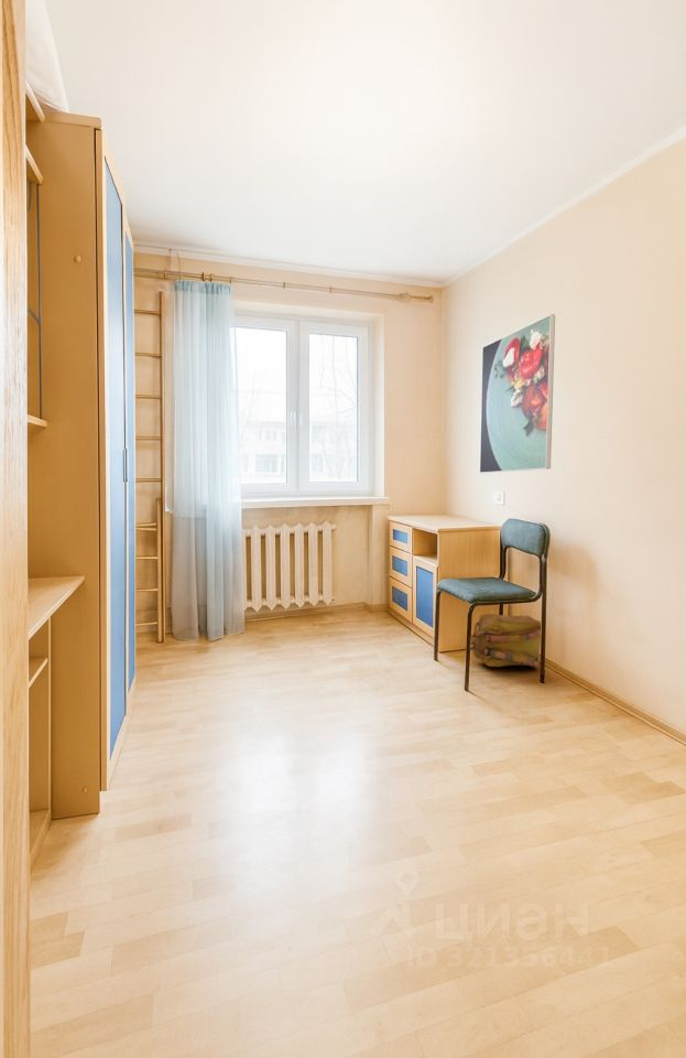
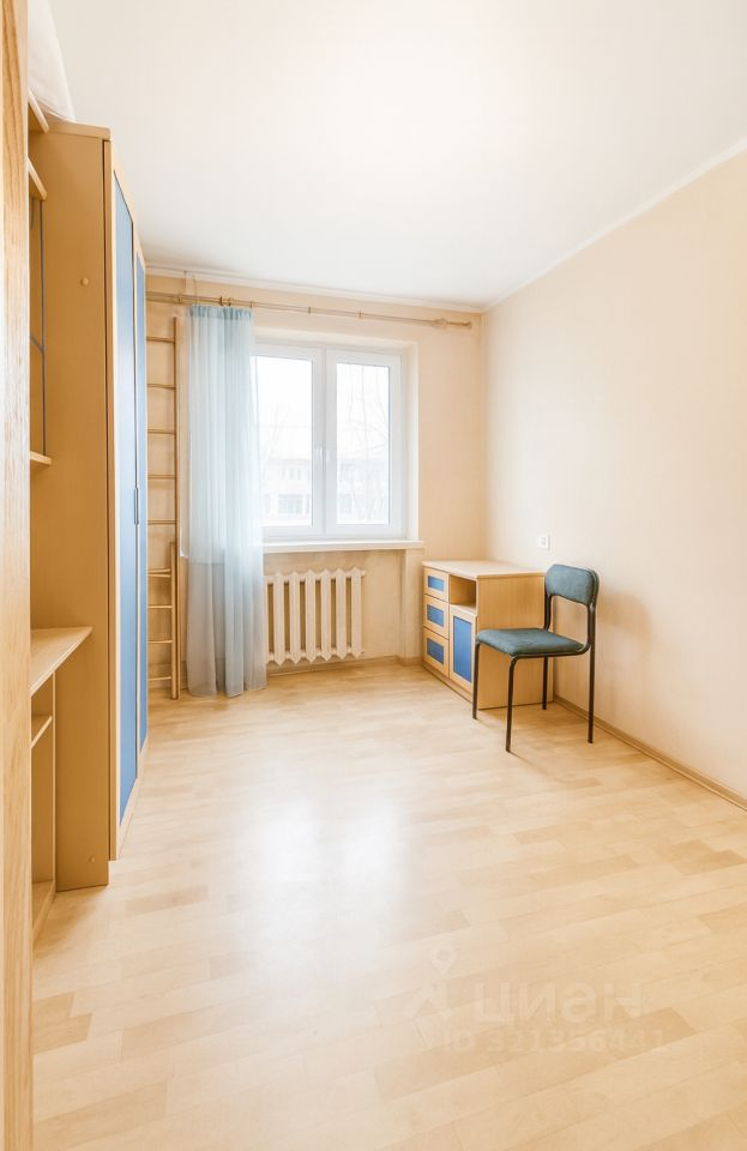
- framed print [479,313,556,474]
- backpack [470,613,542,669]
